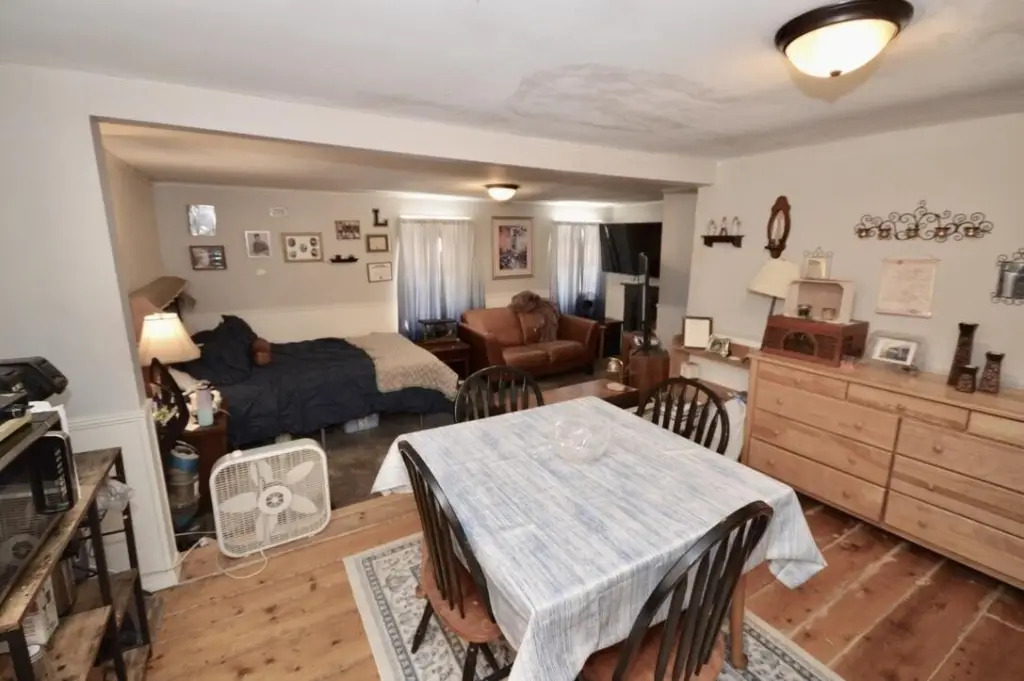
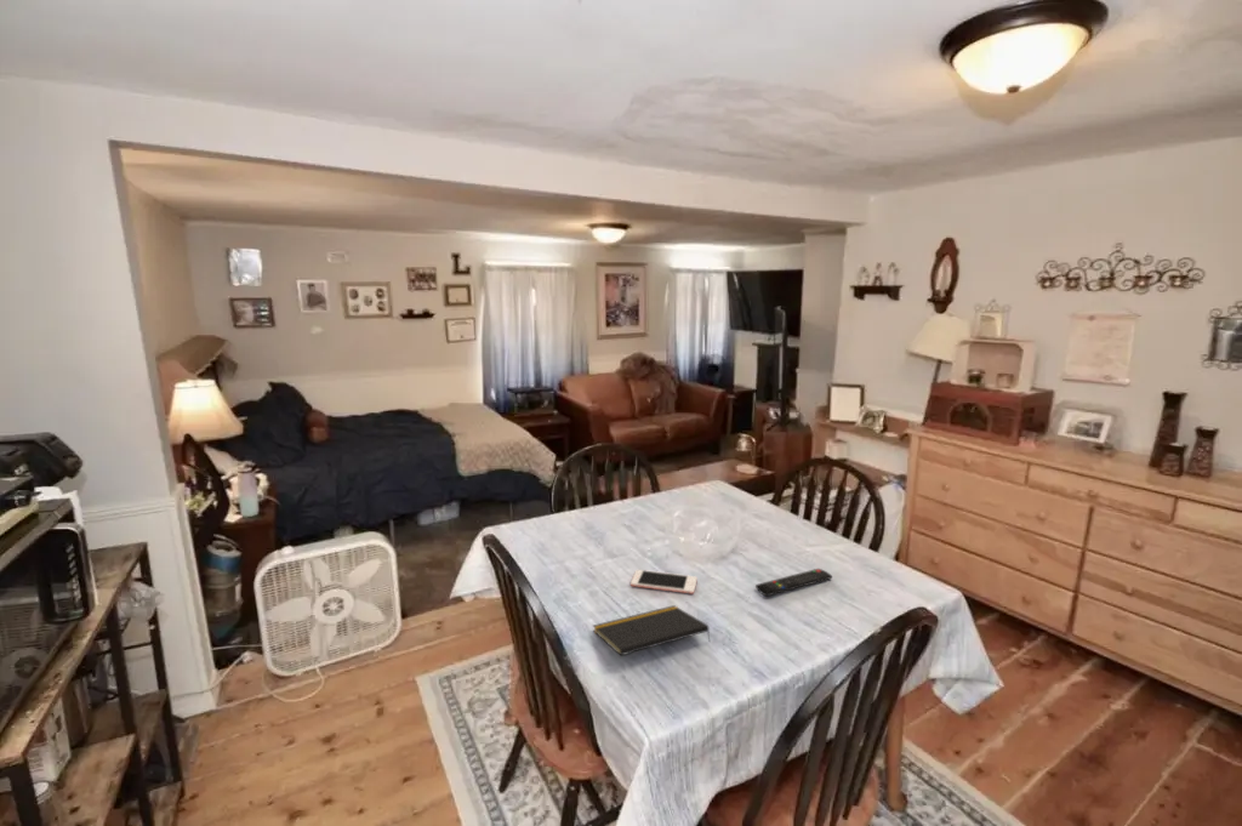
+ notepad [592,604,711,656]
+ cell phone [629,569,699,596]
+ remote control [754,568,833,597]
